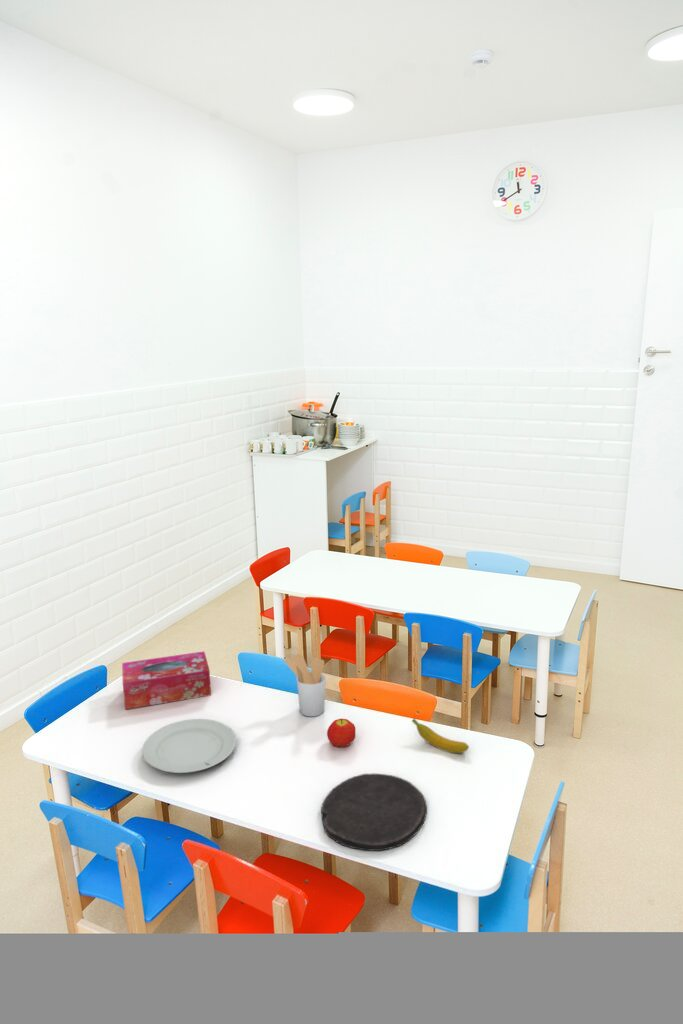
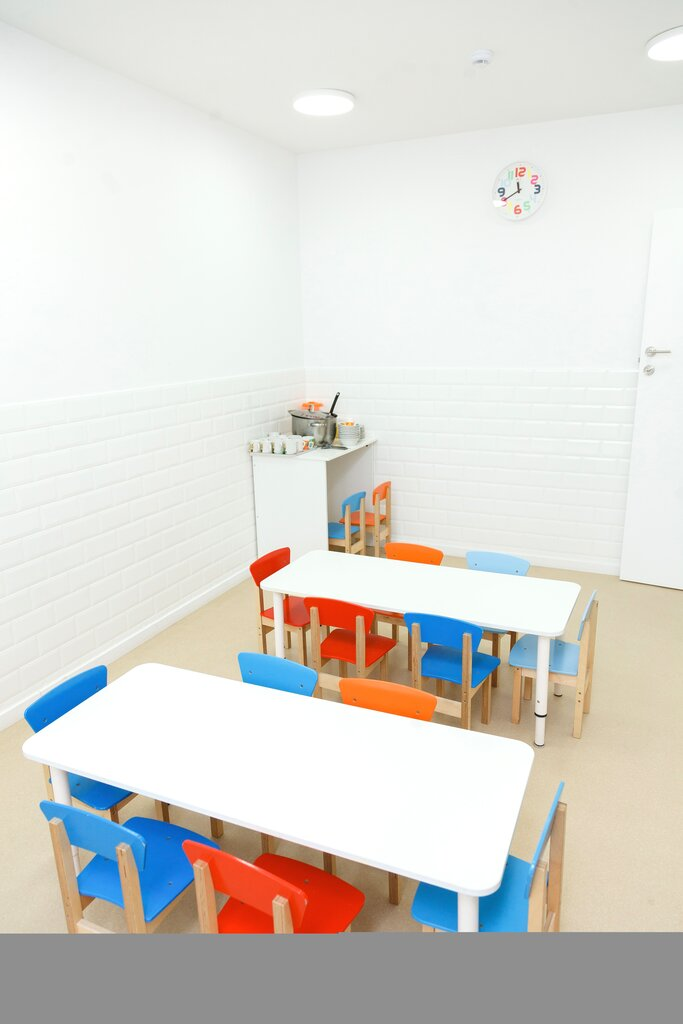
- utensil holder [283,652,327,717]
- chinaware [141,718,237,774]
- plate [320,773,428,852]
- tissue box [121,650,212,710]
- banana [411,718,470,754]
- fruit [326,718,357,748]
